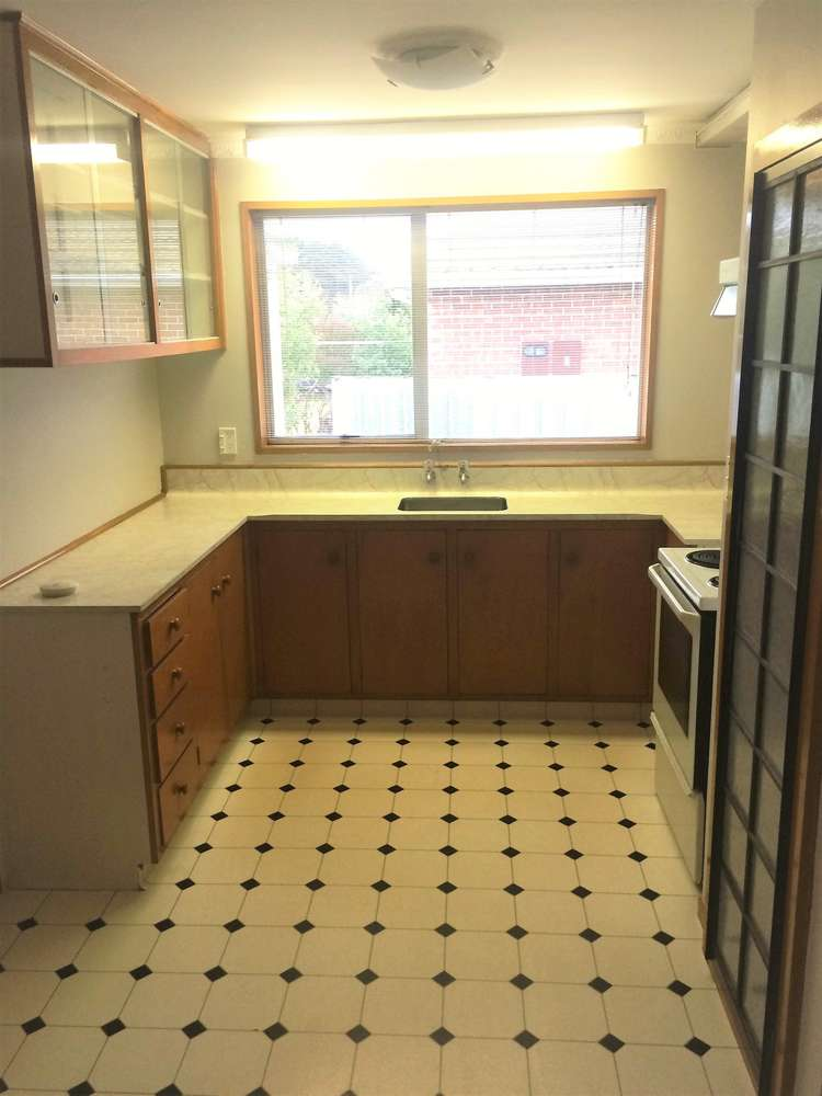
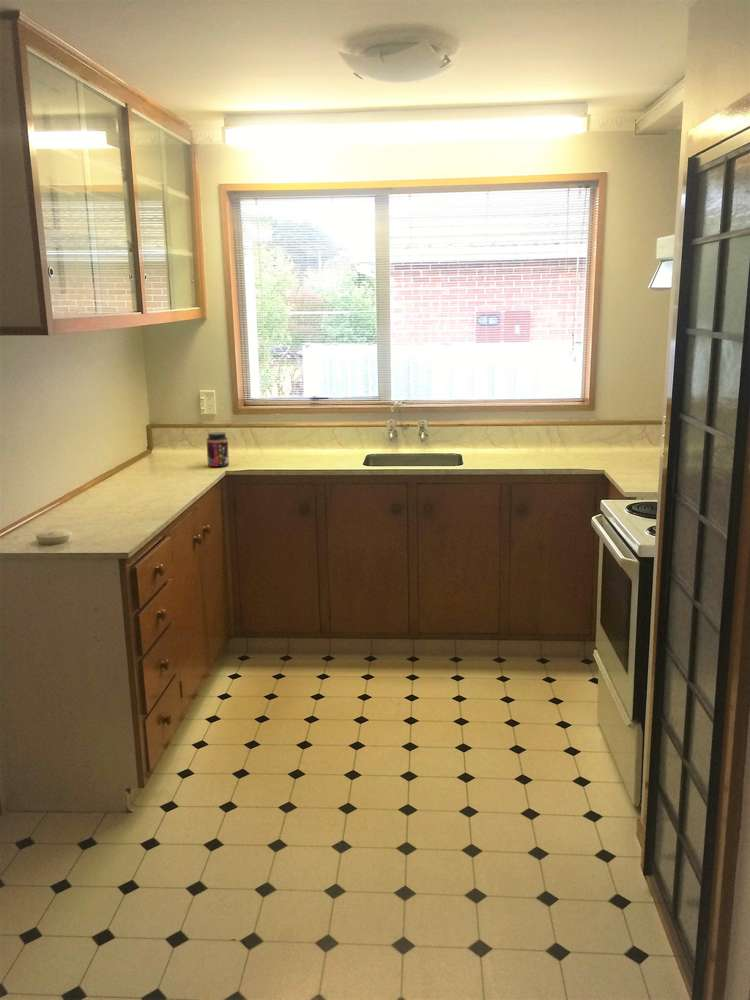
+ jar [206,431,230,468]
